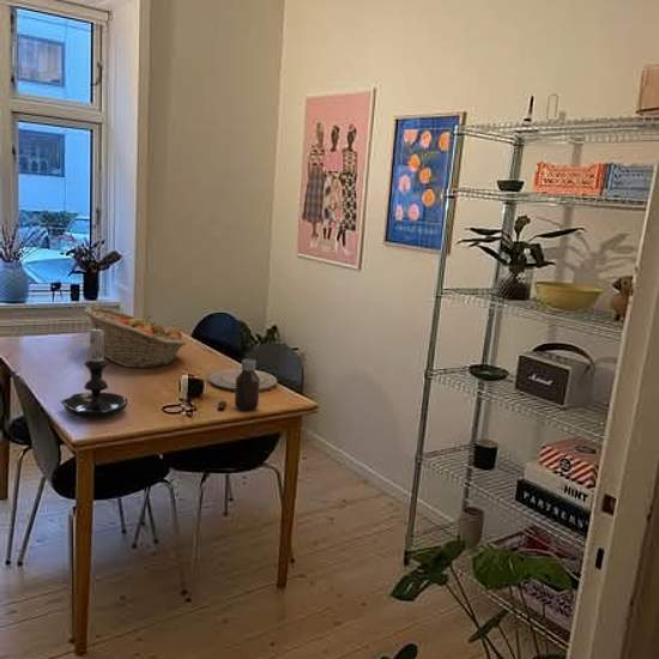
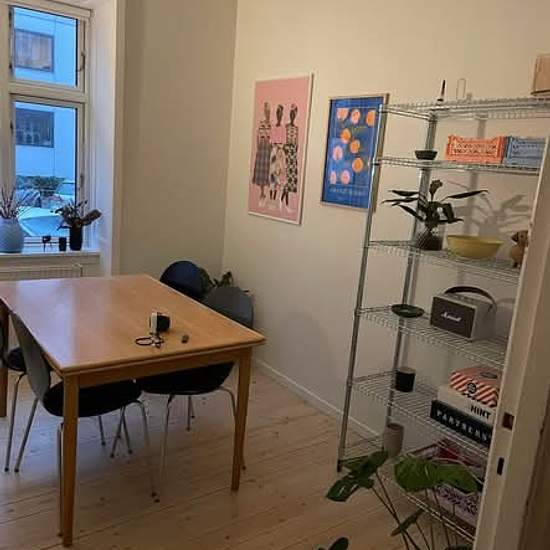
- fruit basket [84,306,188,369]
- bottle [234,358,260,412]
- plate [207,368,278,392]
- candle holder [60,324,129,419]
